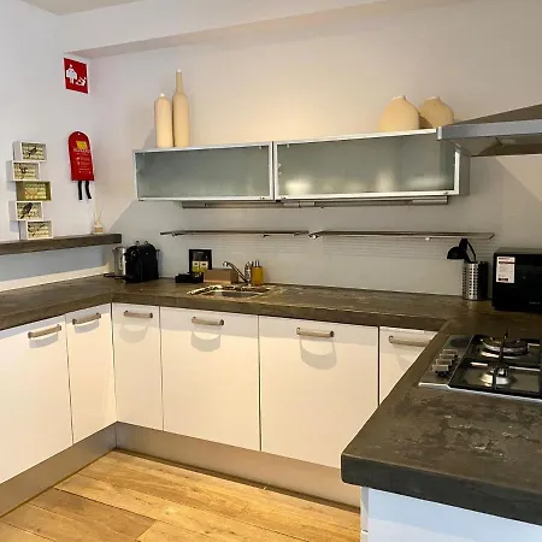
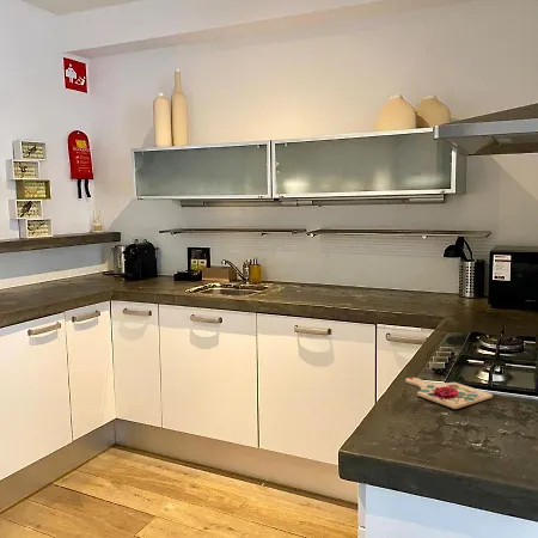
+ cutting board [404,377,494,410]
